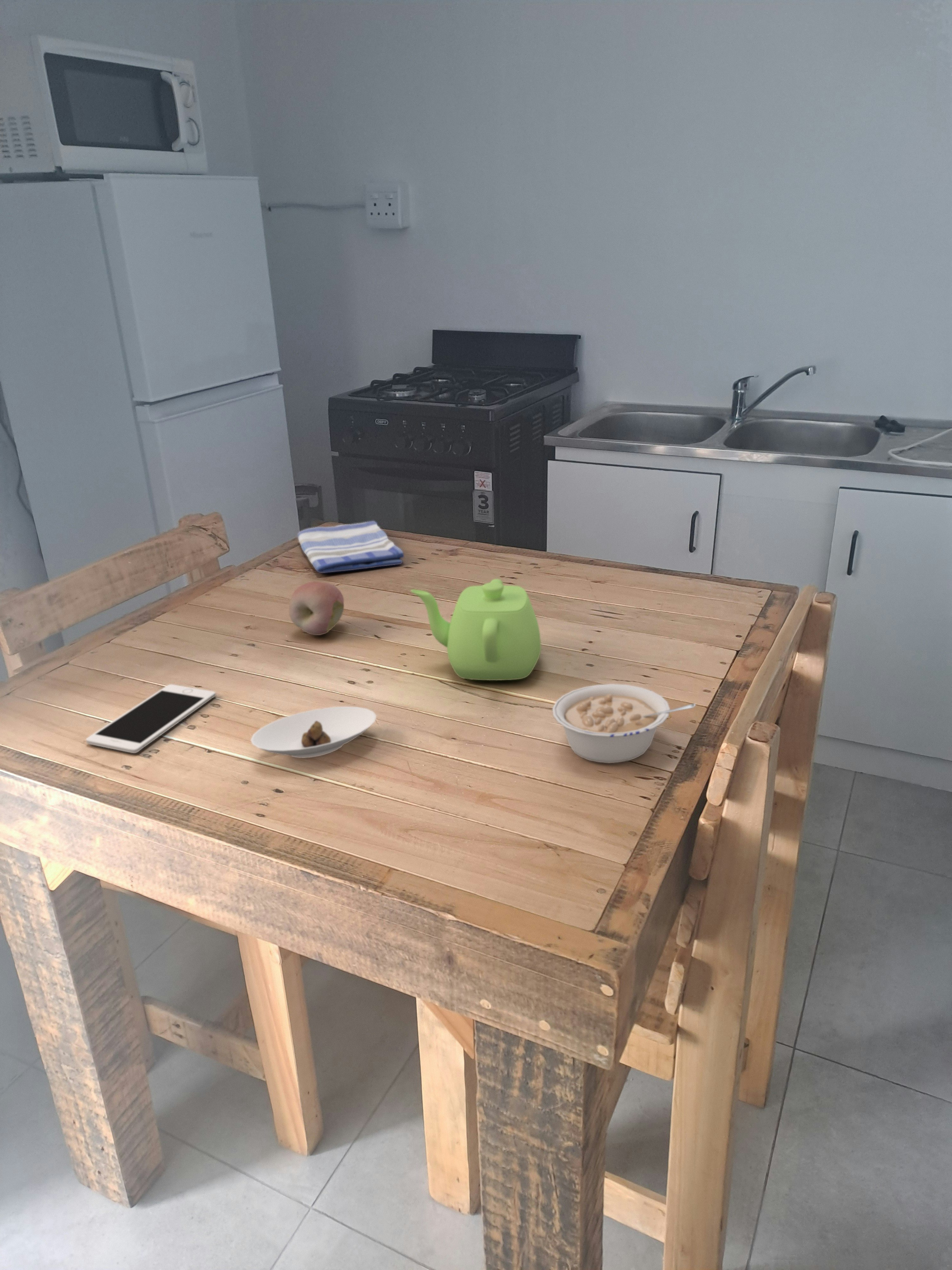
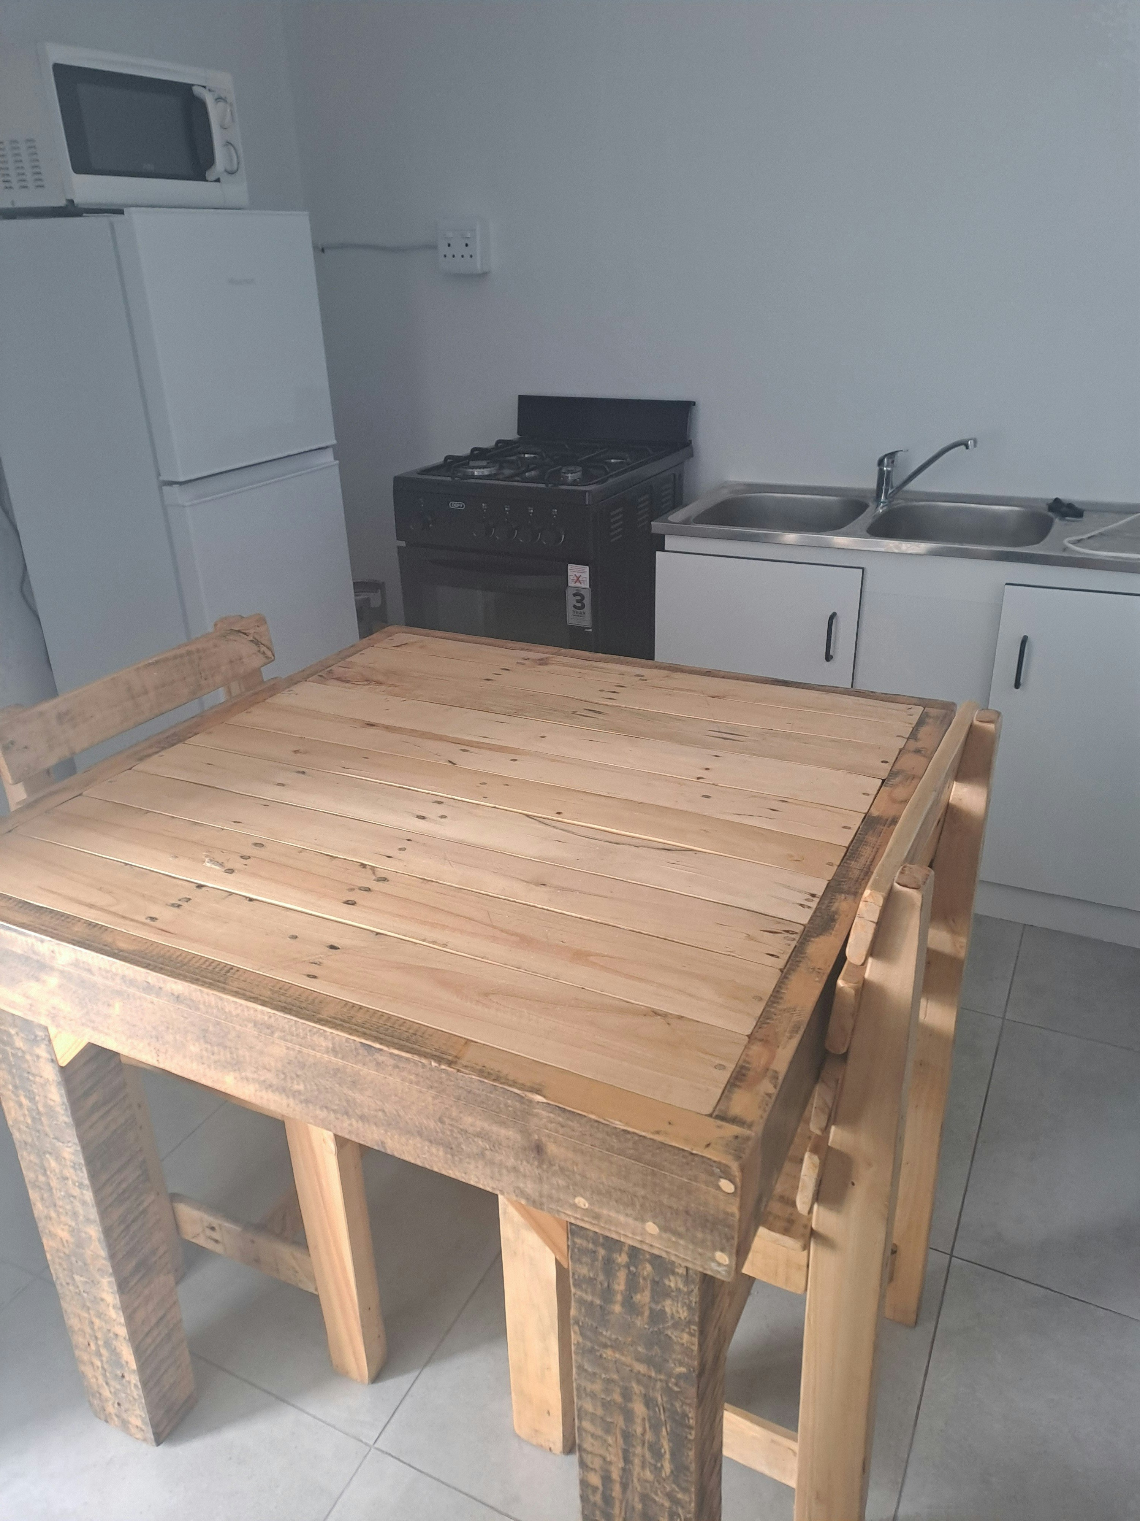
- legume [552,684,696,764]
- saucer [250,706,377,759]
- teapot [410,578,541,681]
- fruit [288,581,344,636]
- dish towel [297,520,405,573]
- cell phone [86,684,216,753]
